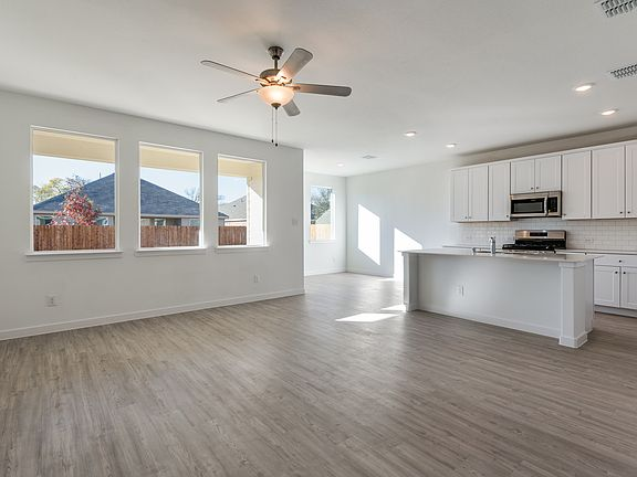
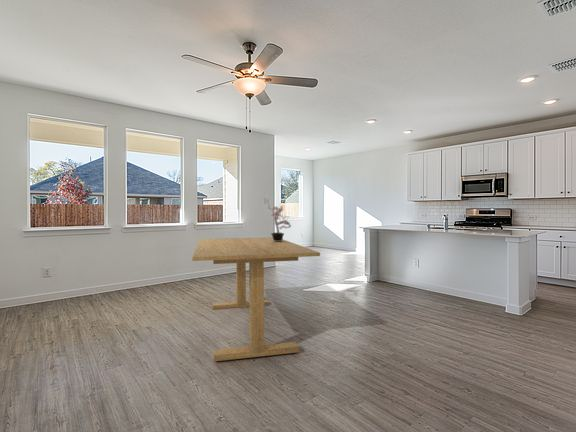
+ potted plant [267,203,292,241]
+ dining table [191,237,321,362]
